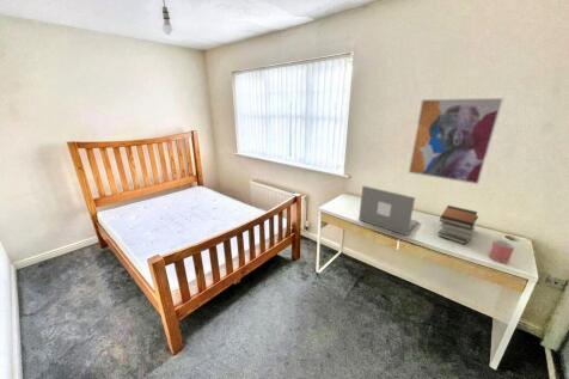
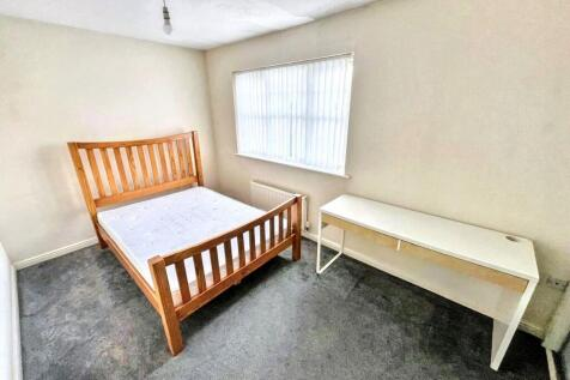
- mug [488,238,515,264]
- book stack [436,204,479,246]
- laptop [357,185,420,237]
- wall art [406,97,504,185]
